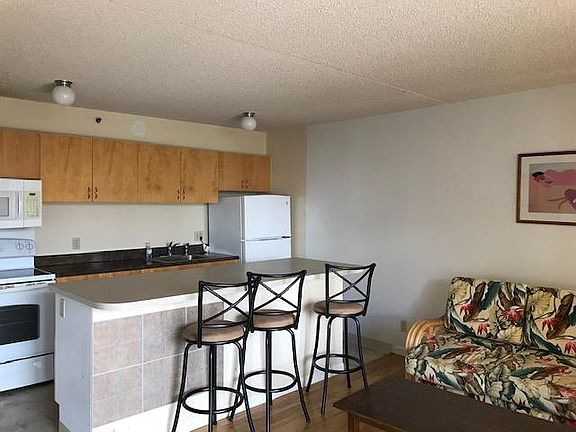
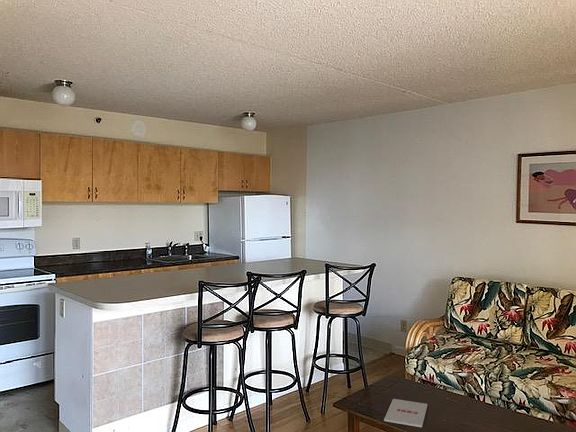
+ magazine [383,398,428,428]
